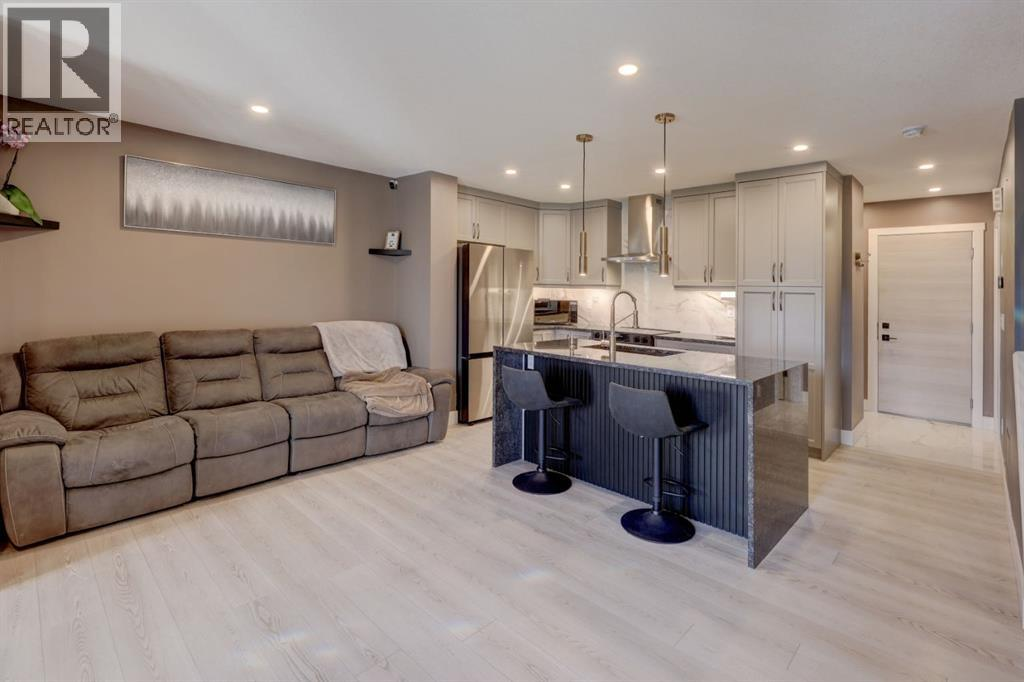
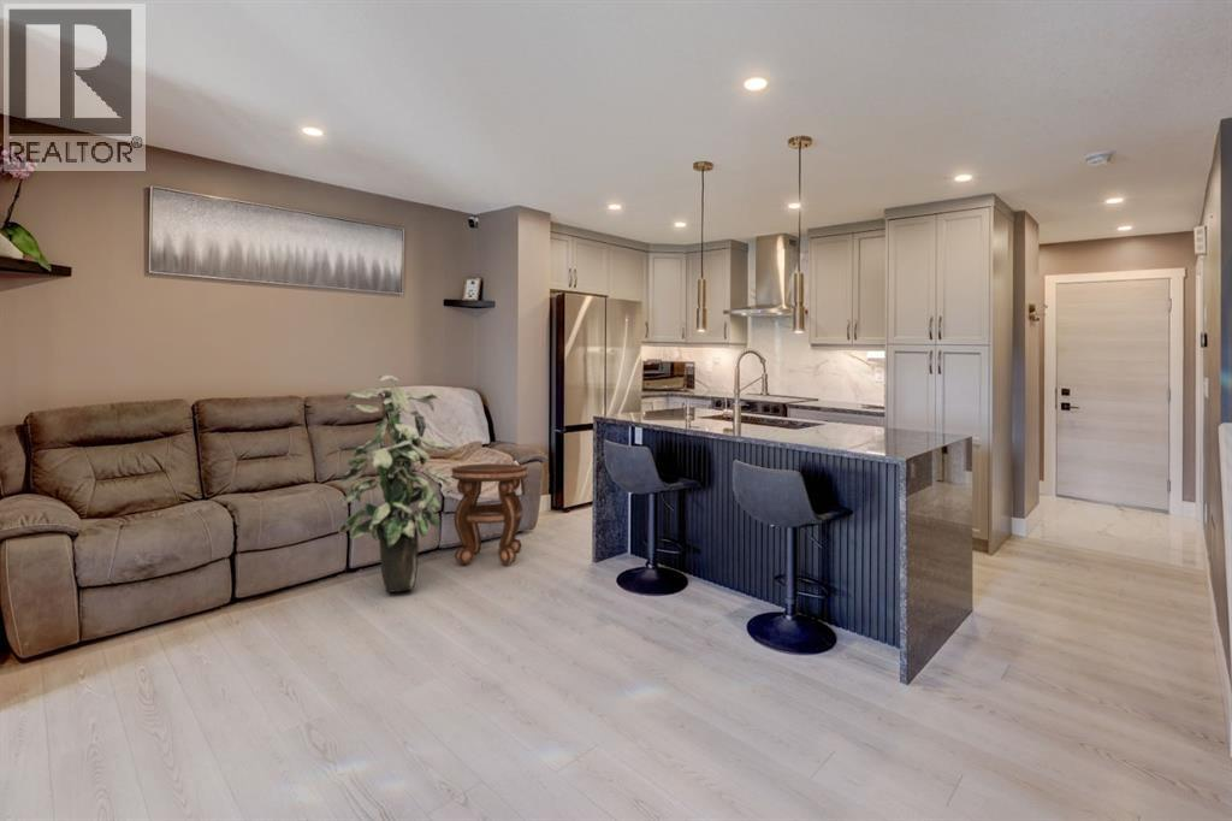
+ side table [450,463,529,566]
+ indoor plant [337,374,451,593]
